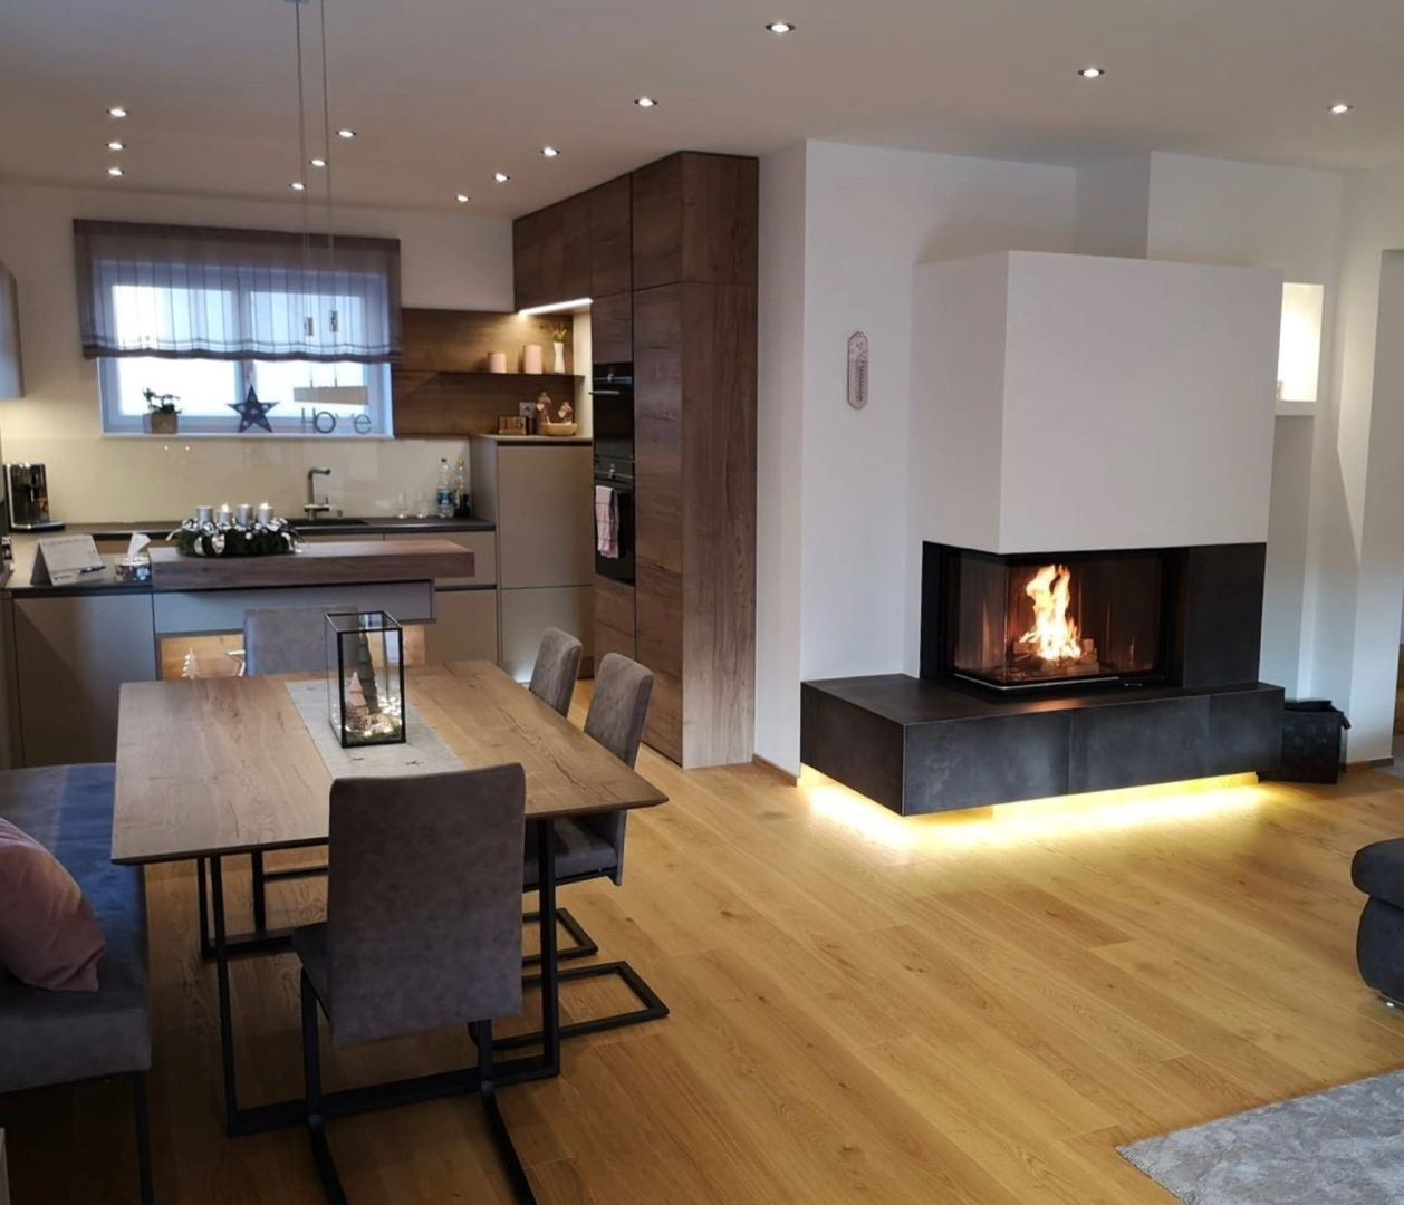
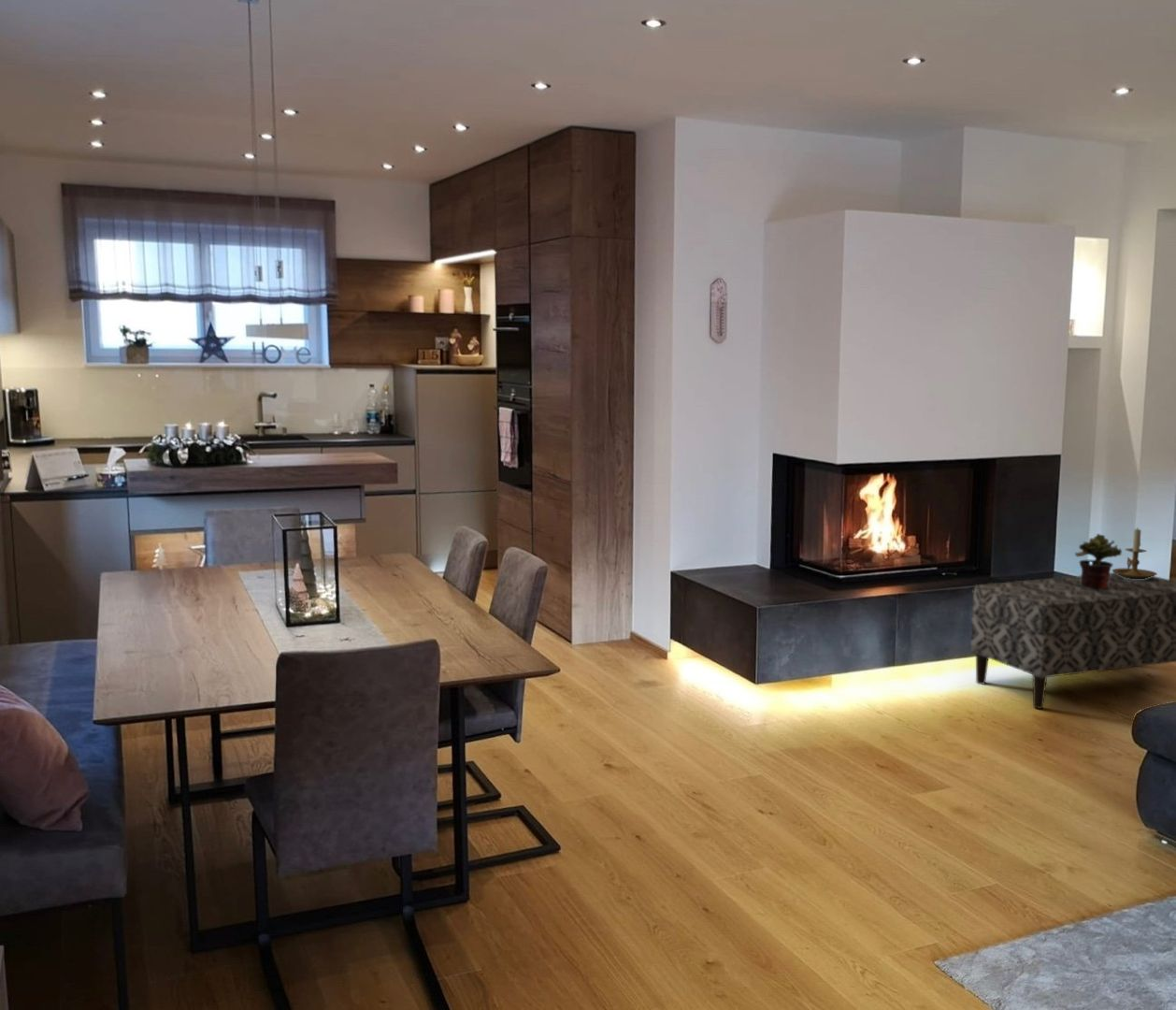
+ candle holder [1111,527,1158,579]
+ potted plant [1074,533,1123,588]
+ bench [970,572,1176,710]
